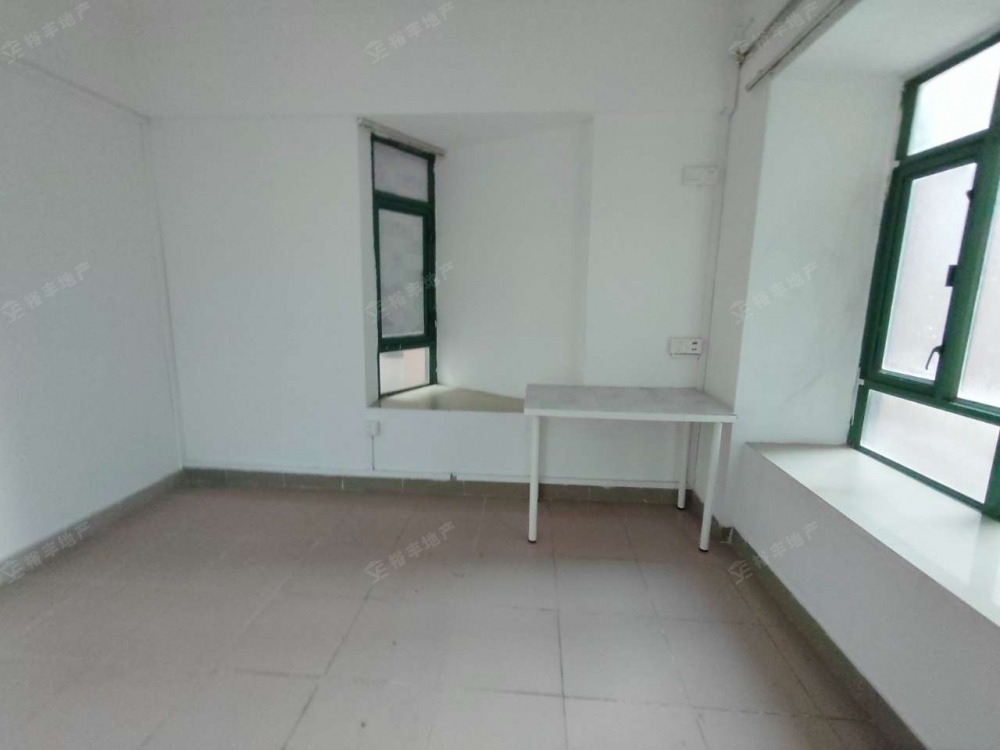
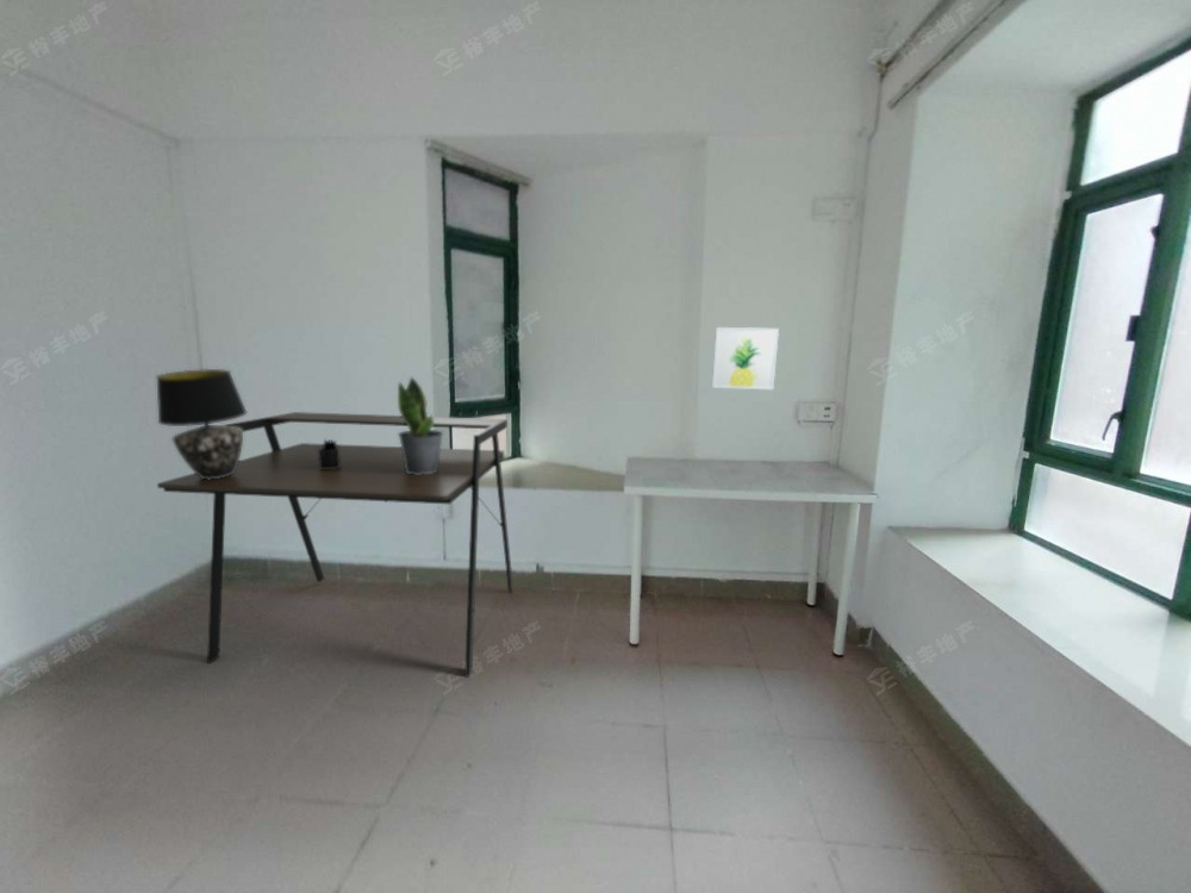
+ desk [156,411,515,679]
+ potted plant [397,375,444,475]
+ pen holder [317,438,341,469]
+ wall art [711,326,780,391]
+ table lamp [155,368,248,480]
